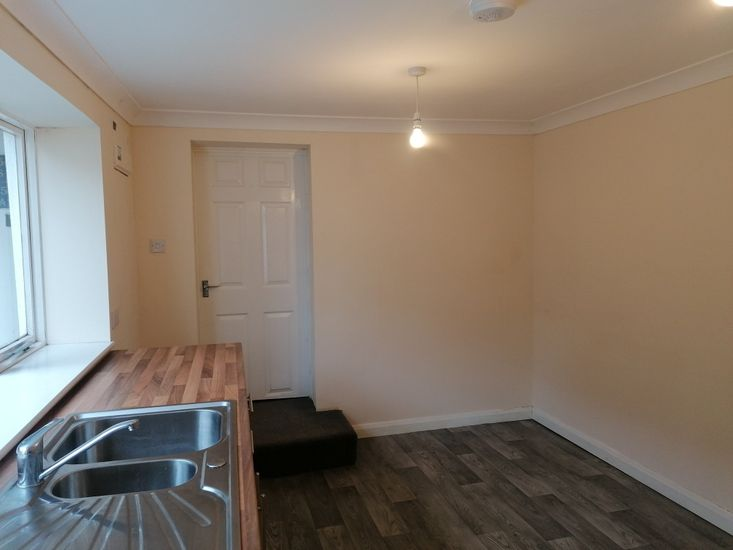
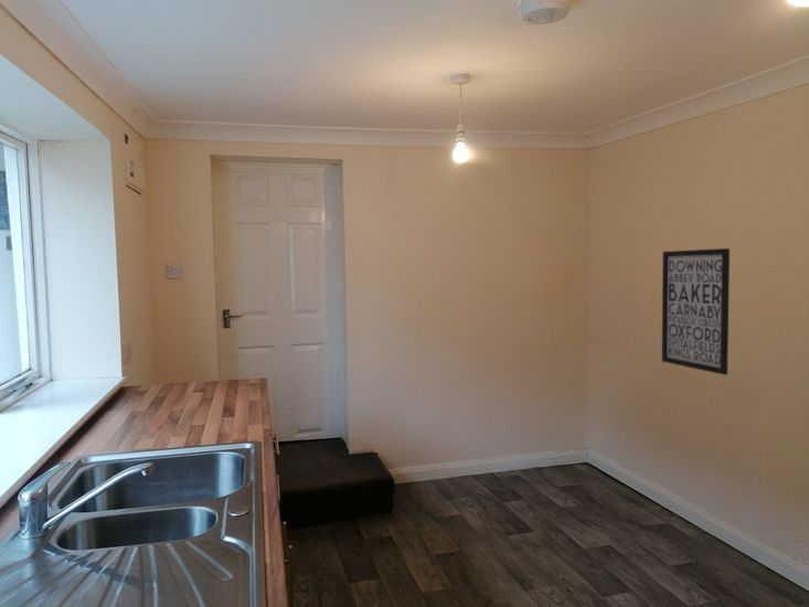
+ wall art [661,247,731,376]
